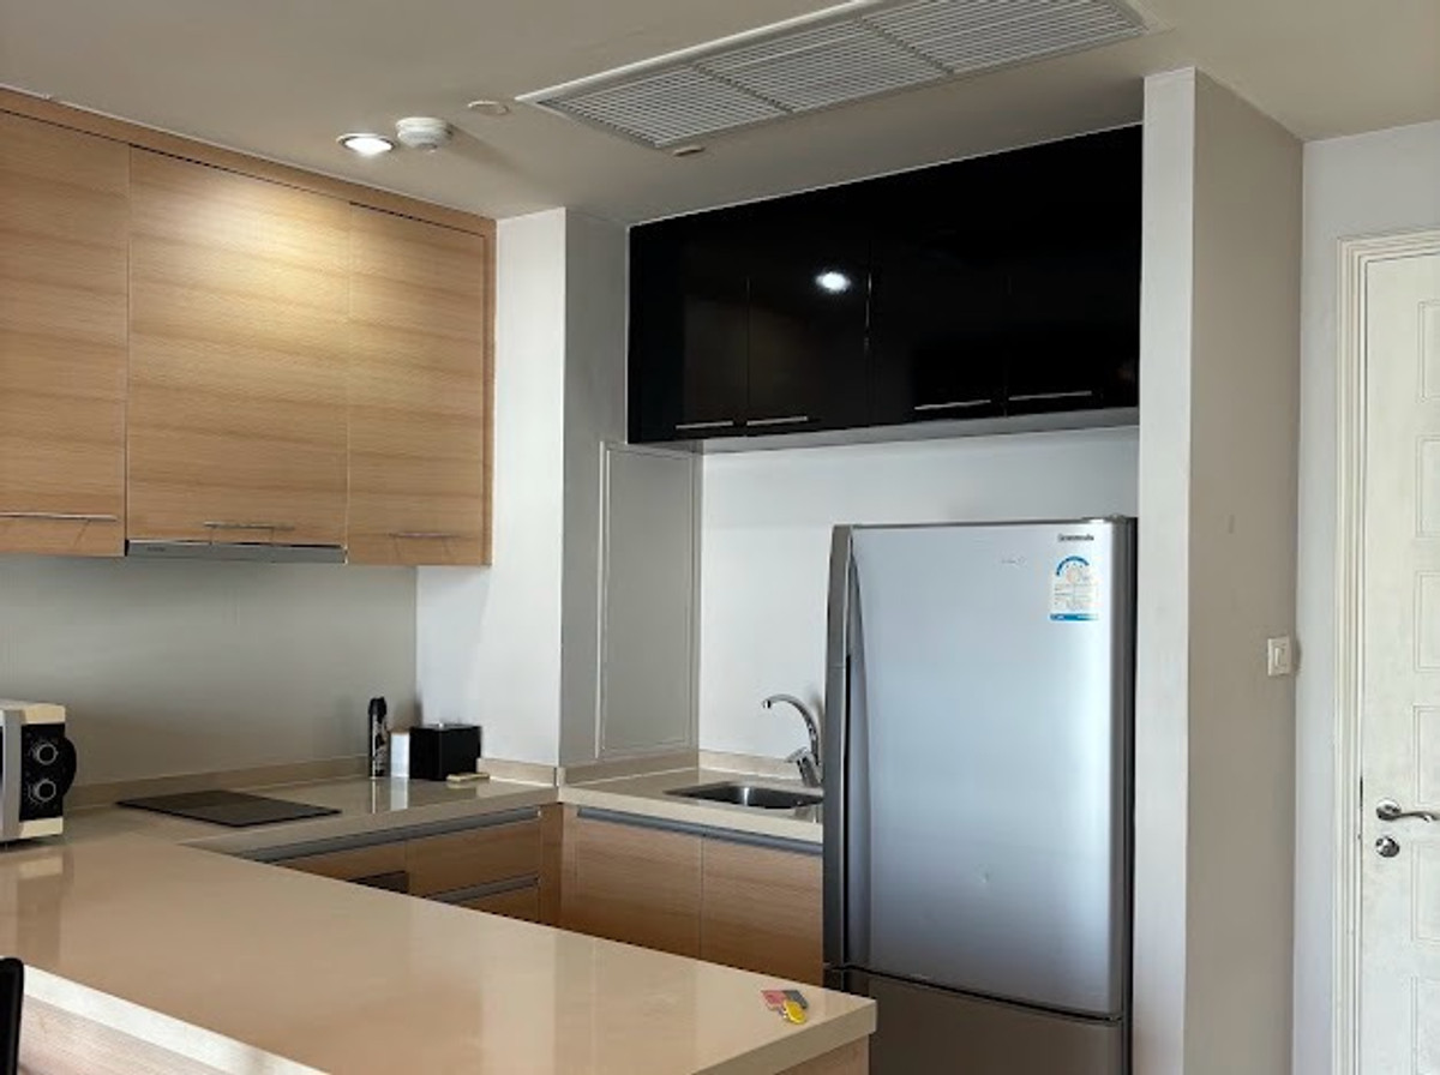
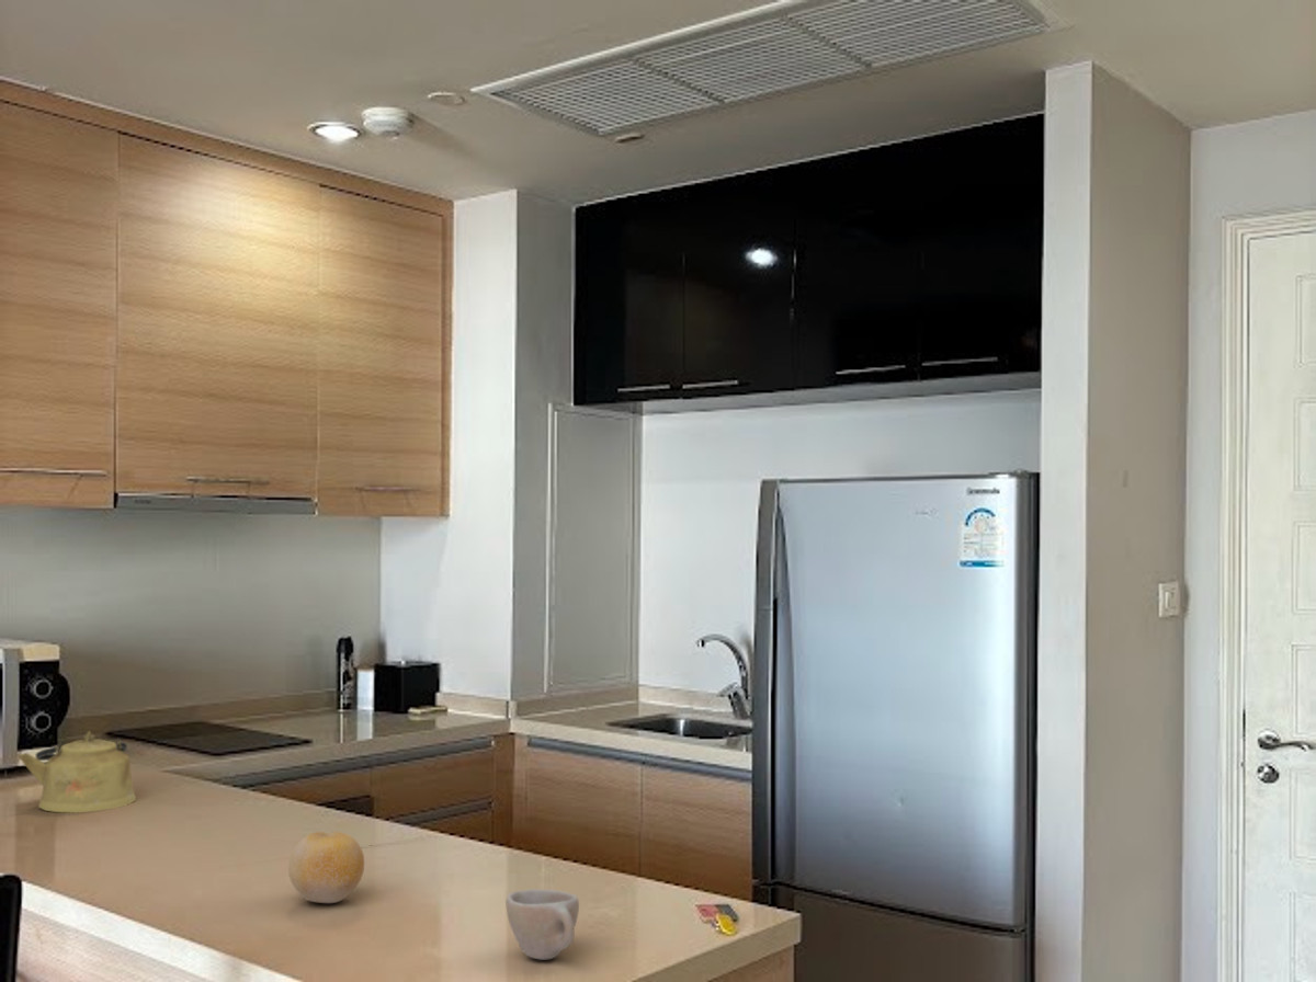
+ fruit [287,831,365,904]
+ cup [504,888,580,961]
+ kettle [16,731,137,814]
